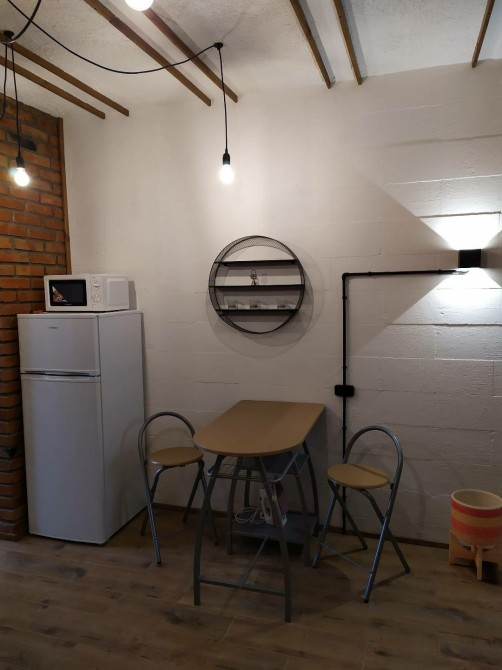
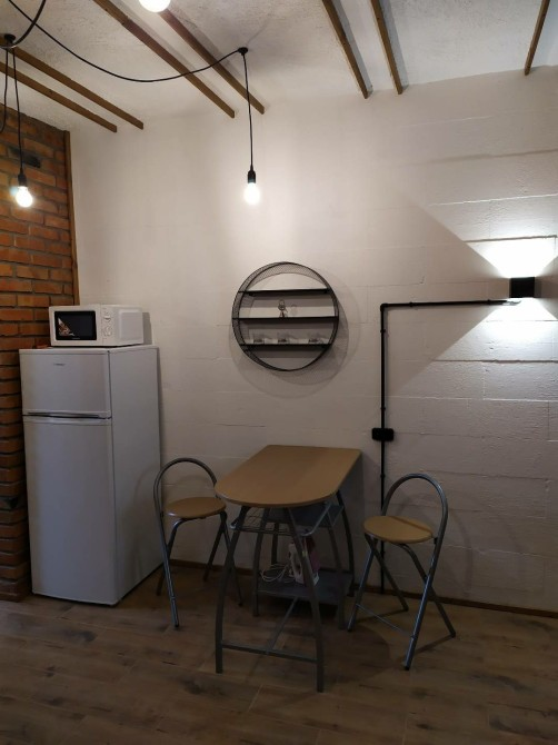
- planter [448,488,502,581]
